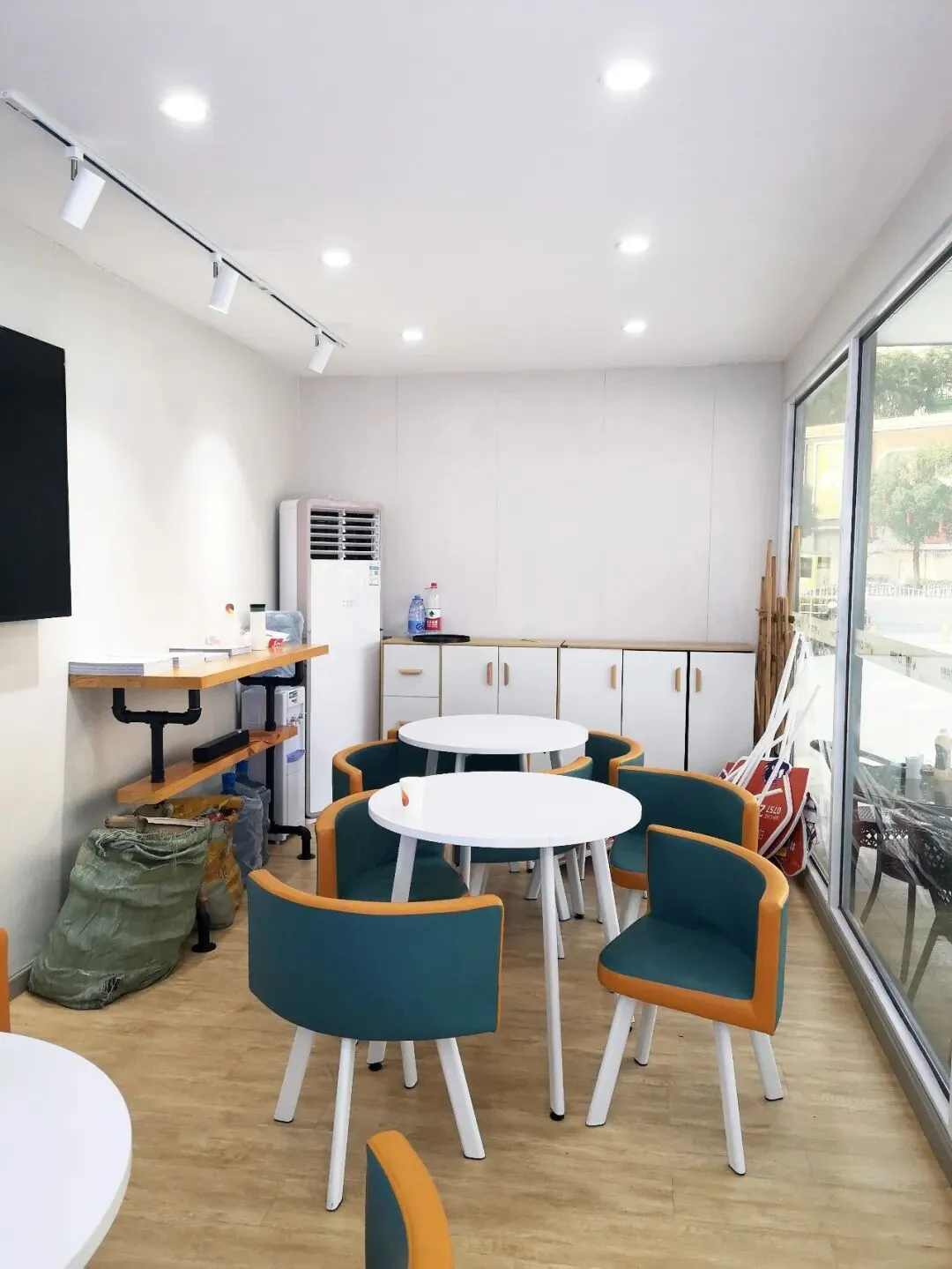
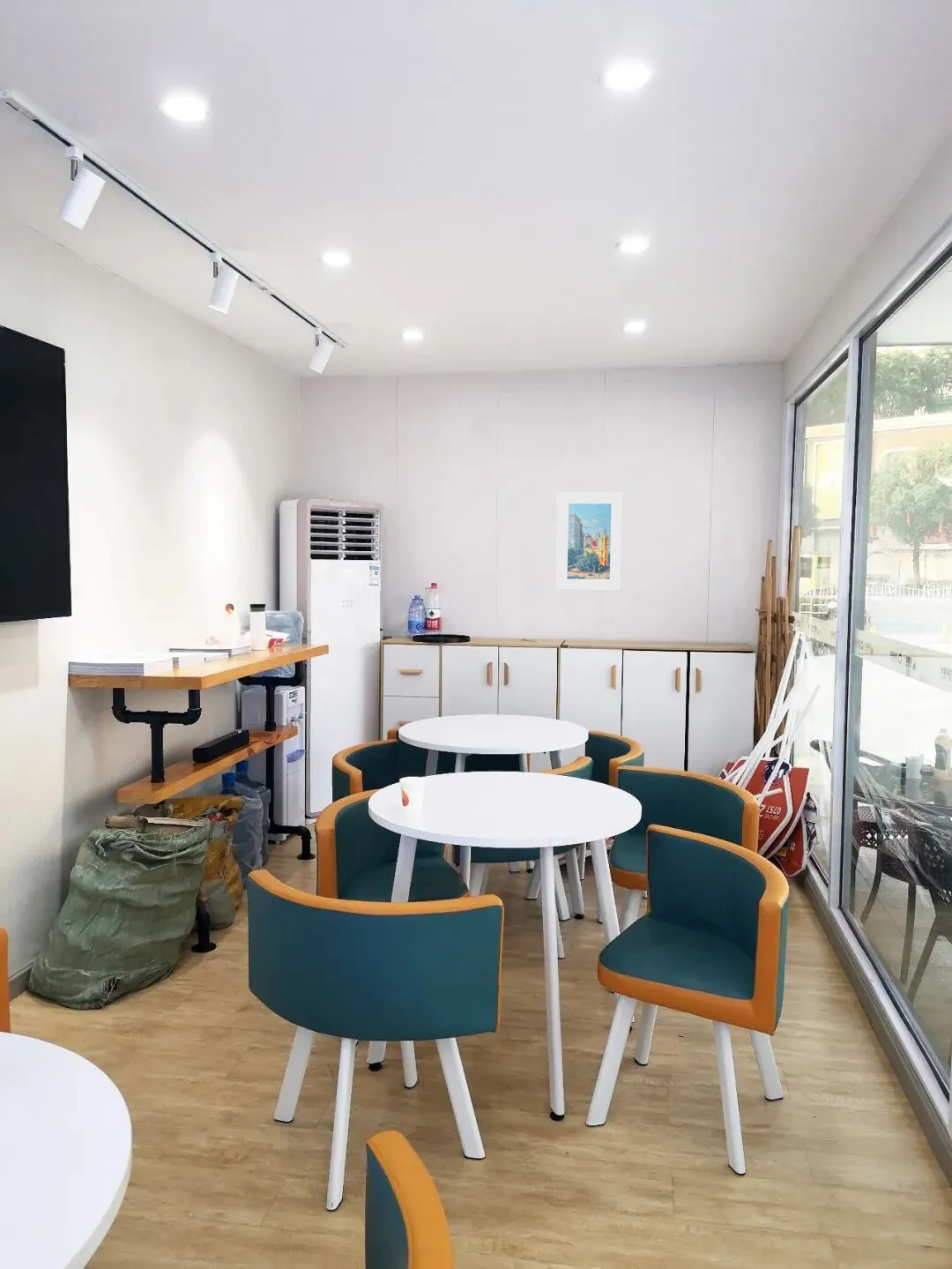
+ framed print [555,491,624,592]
